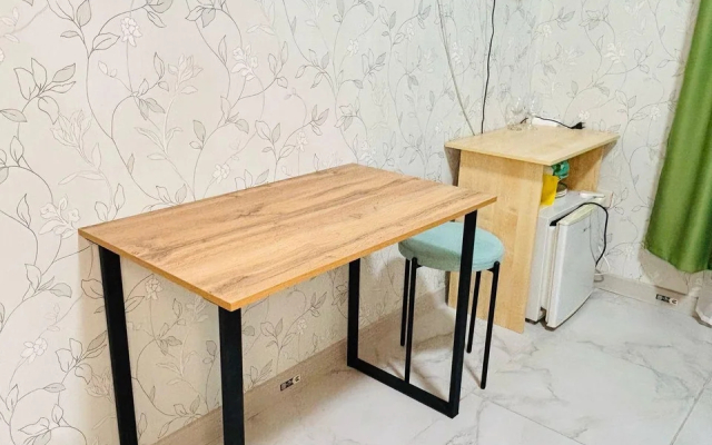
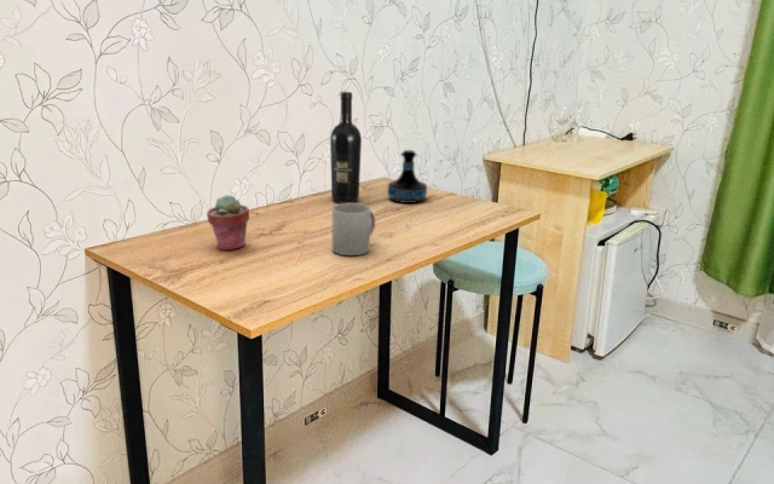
+ mug [331,202,376,257]
+ tequila bottle [387,149,428,204]
+ potted succulent [206,194,250,252]
+ wine bottle [329,91,363,204]
